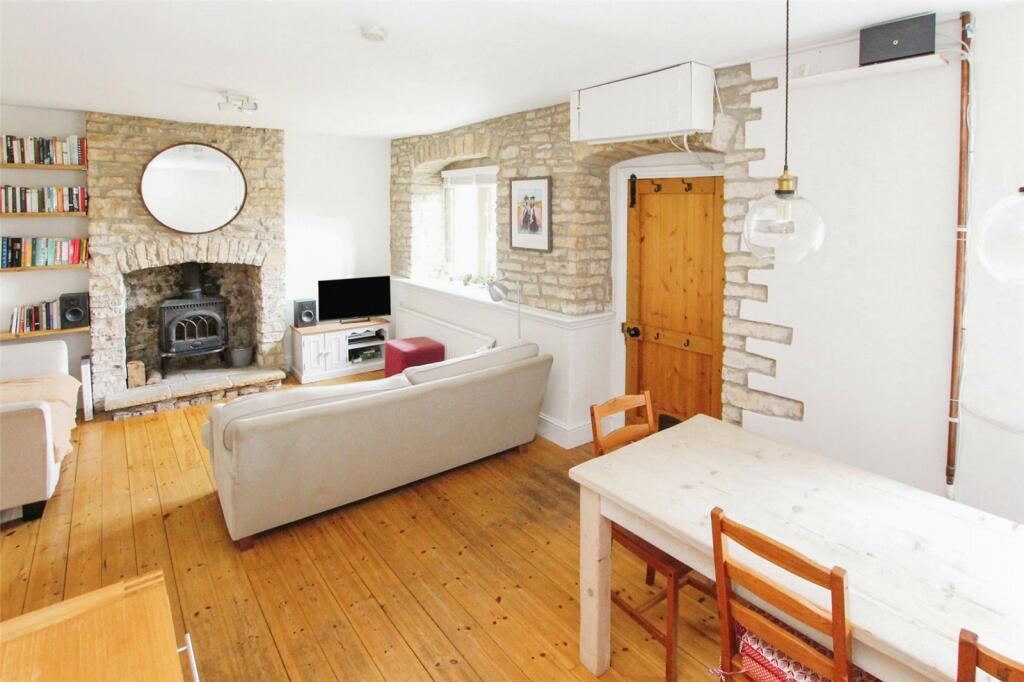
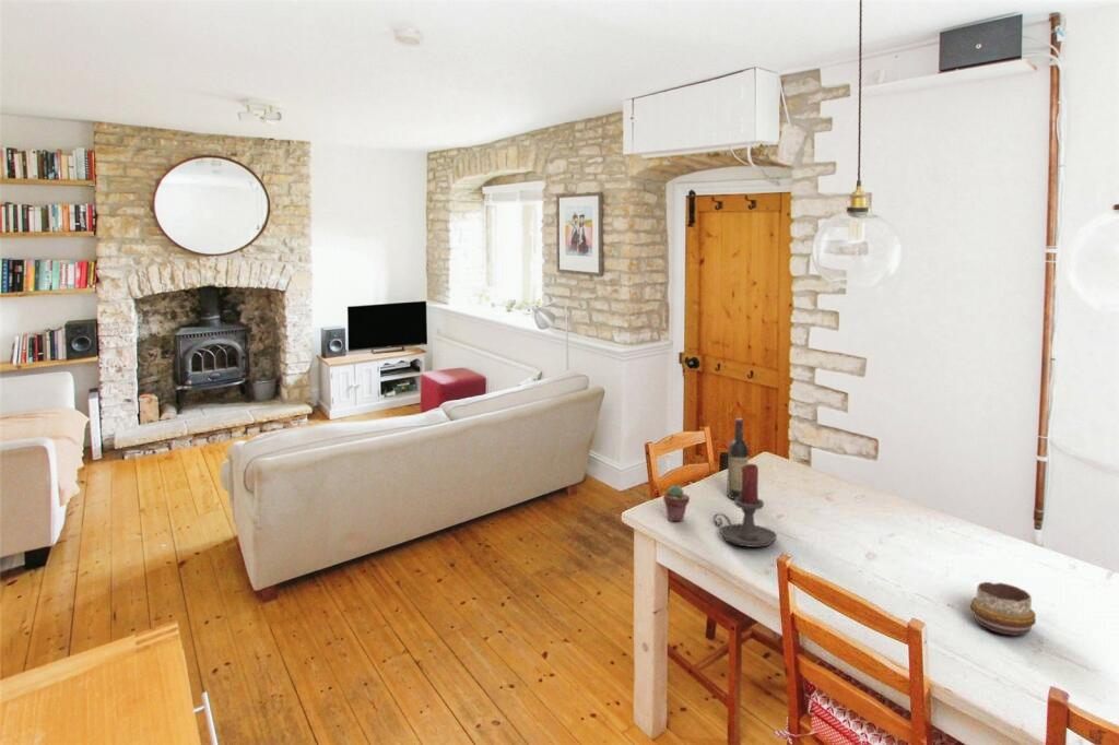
+ candle holder [712,463,778,548]
+ decorative bowl [969,581,1037,637]
+ wine bottle [726,417,750,500]
+ potted succulent [662,484,691,522]
